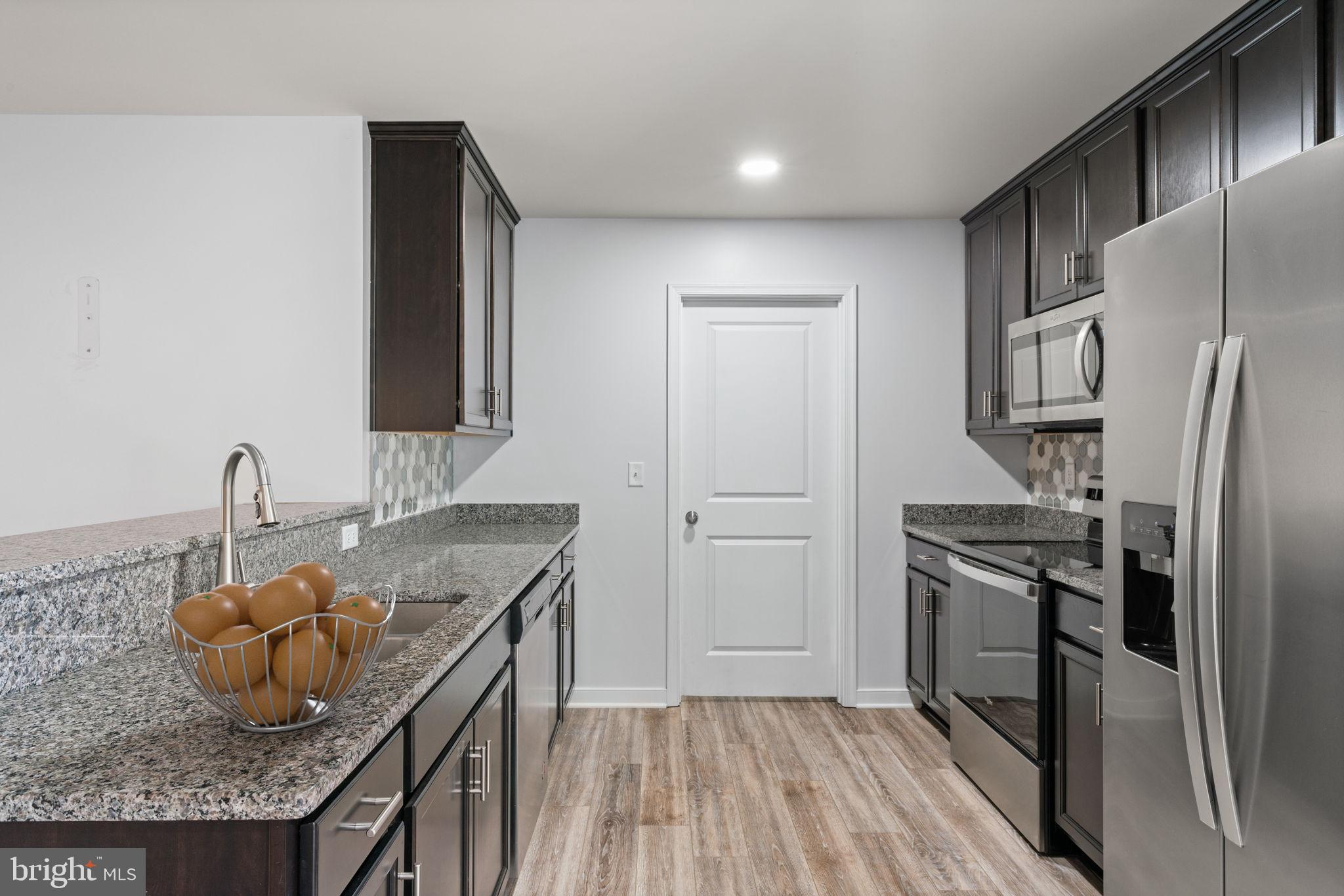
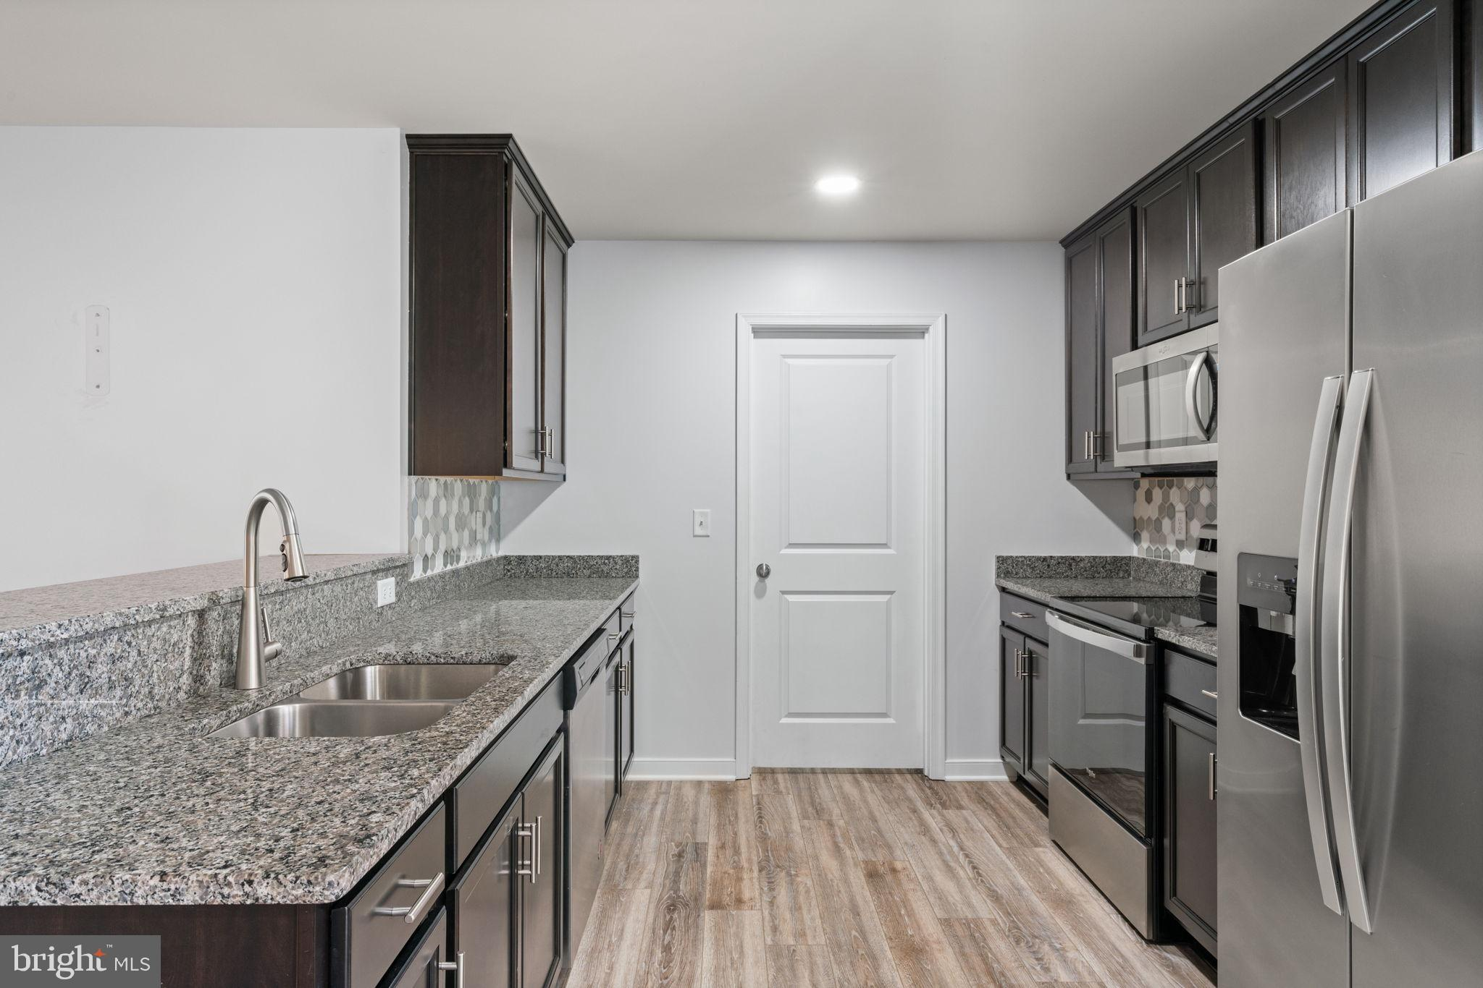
- fruit basket [163,561,396,733]
